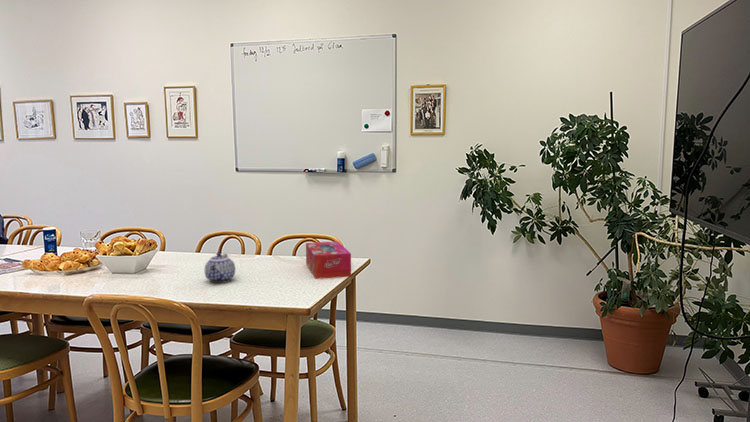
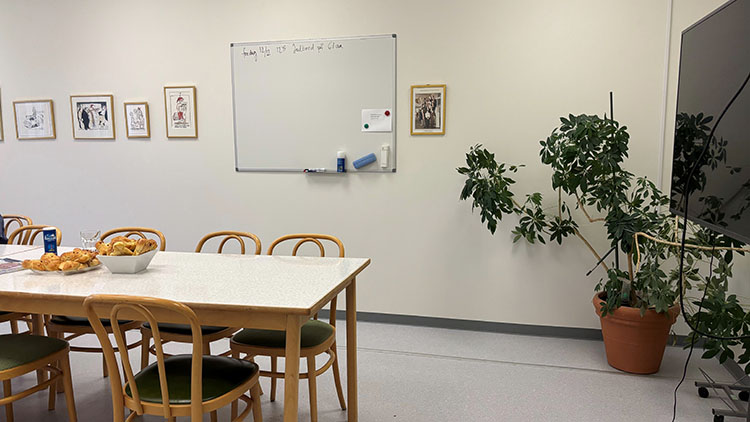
- teapot [204,251,236,284]
- tissue box [305,240,352,280]
